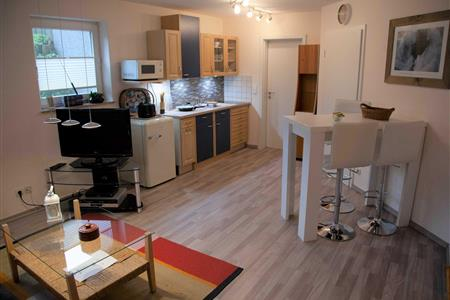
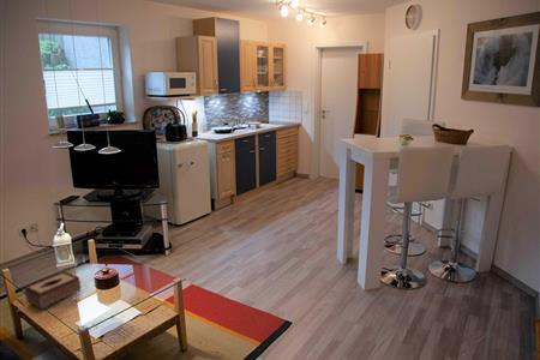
+ tissue box [24,270,82,311]
